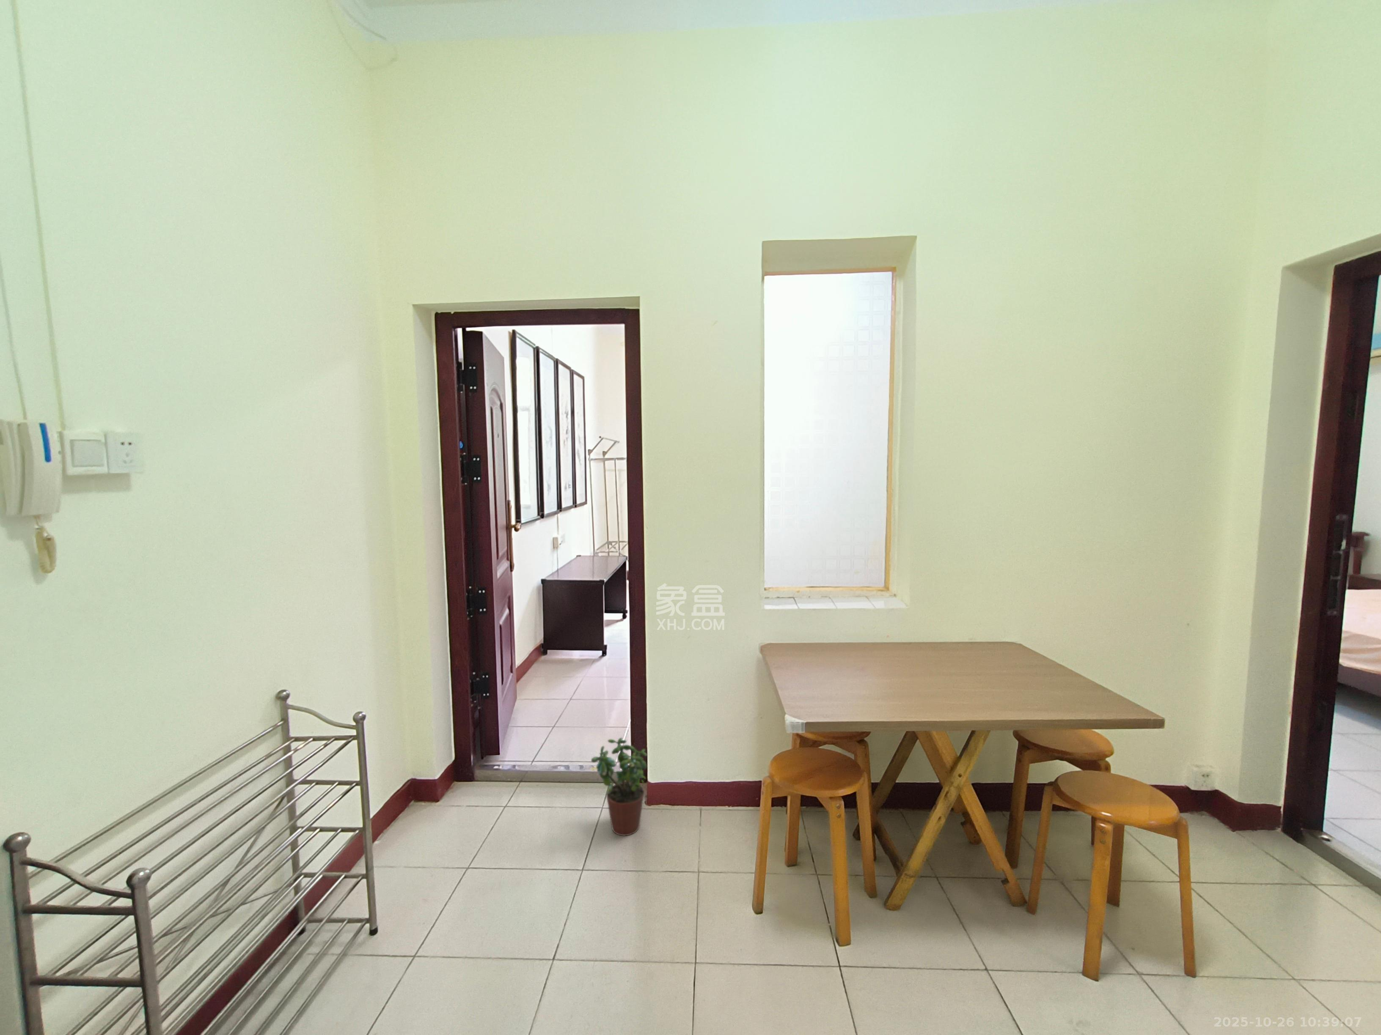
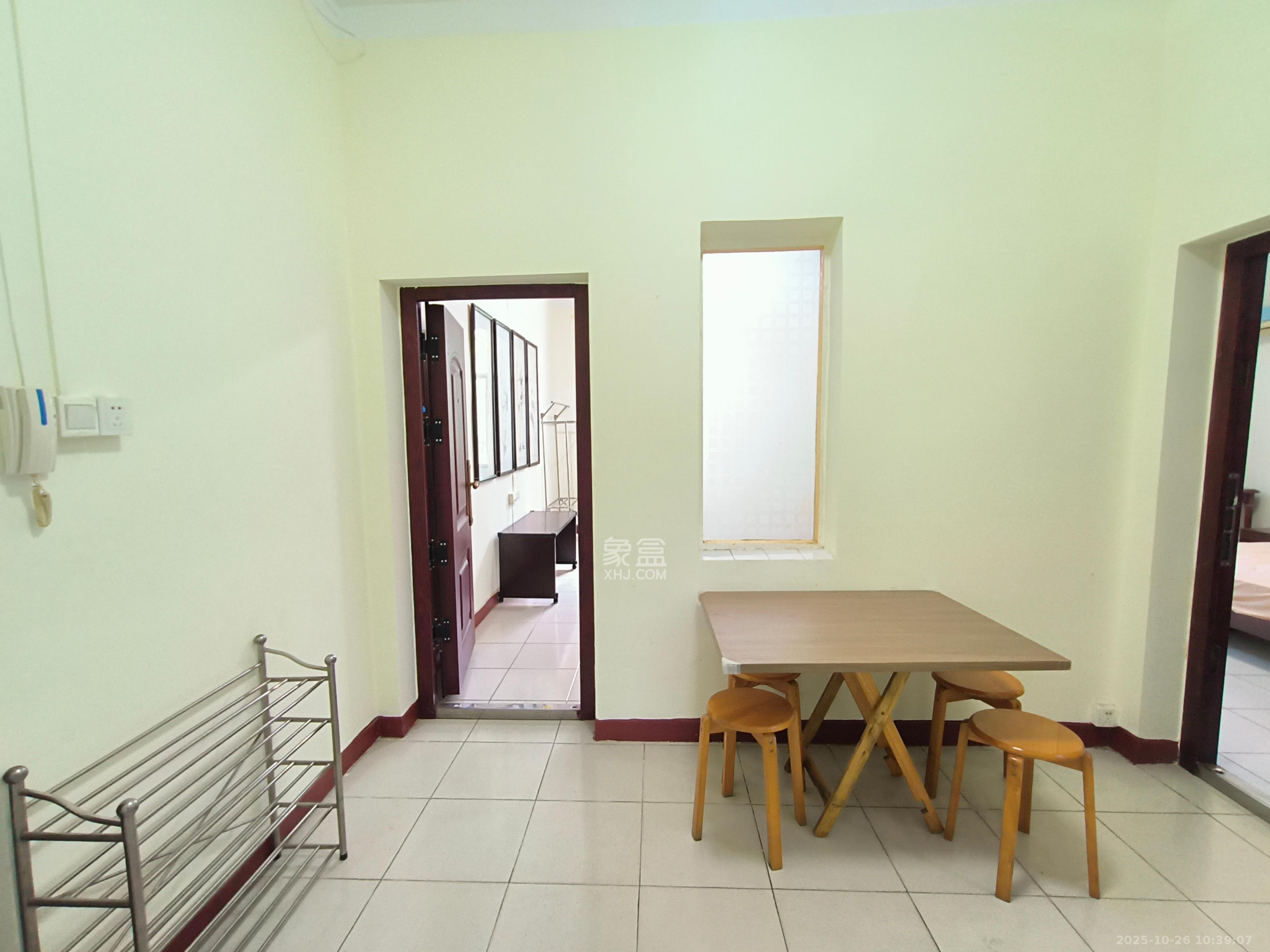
- potted plant [590,737,648,836]
